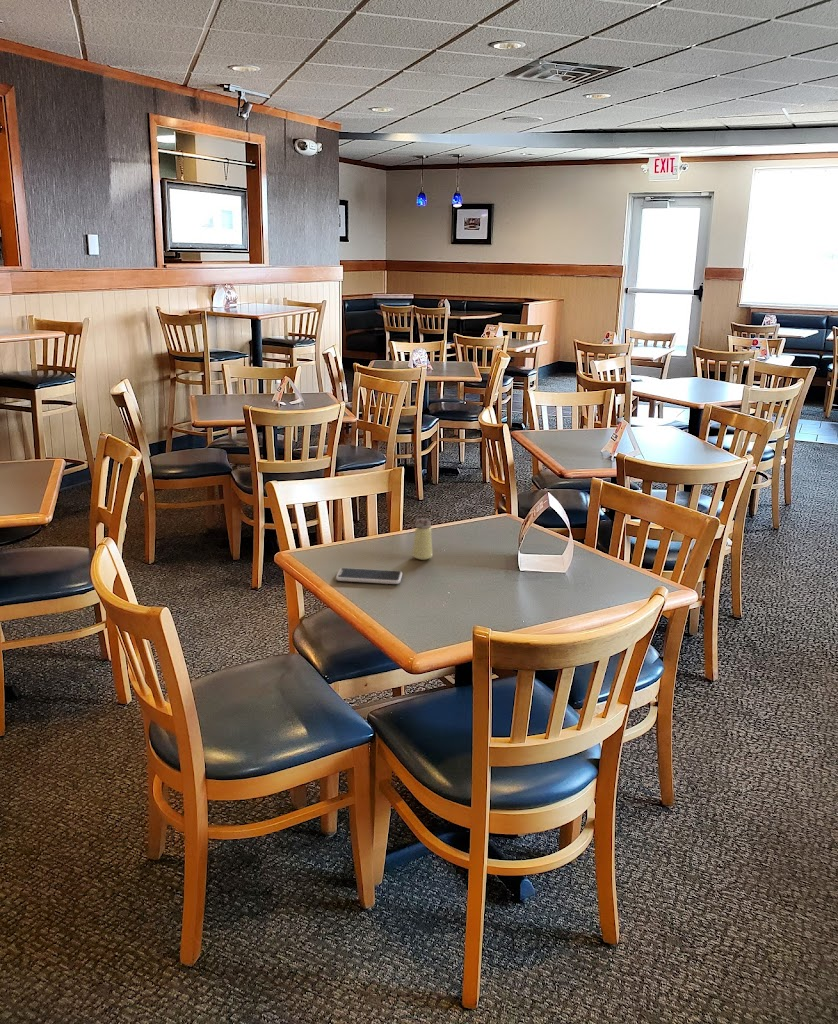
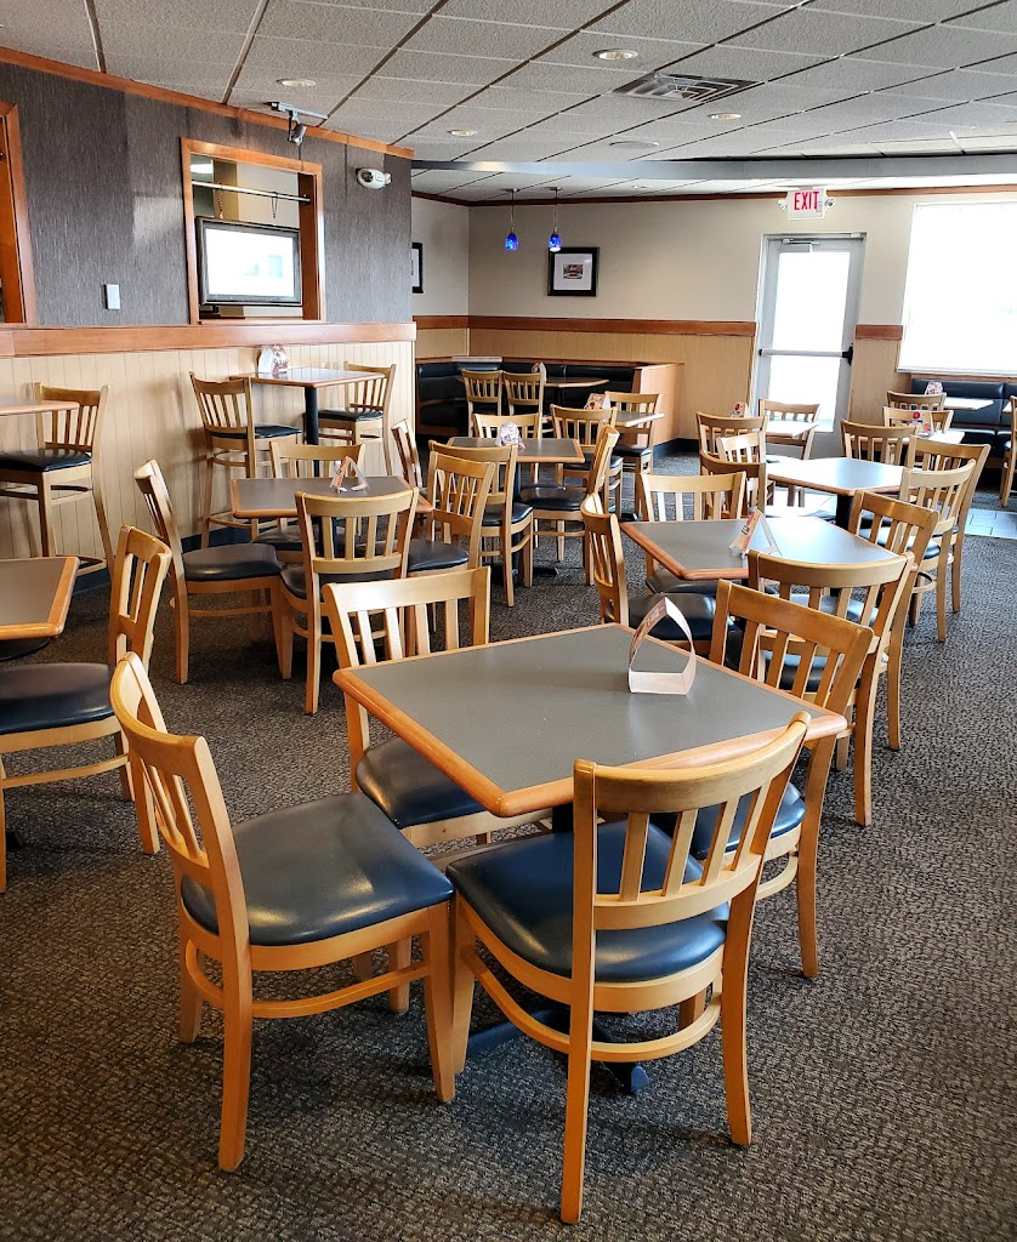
- saltshaker [412,518,433,561]
- smartphone [335,567,403,585]
